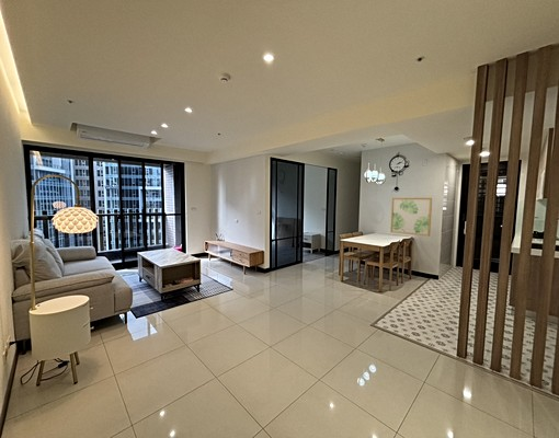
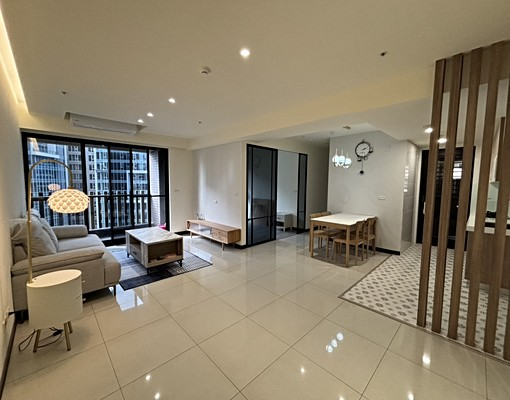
- wall art [389,197,433,238]
